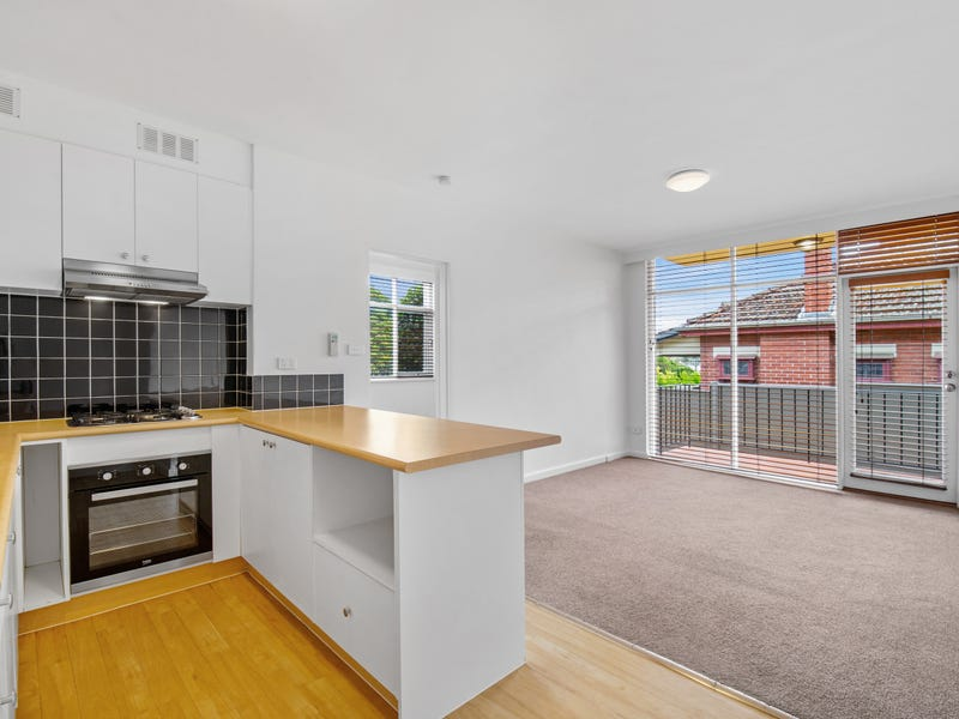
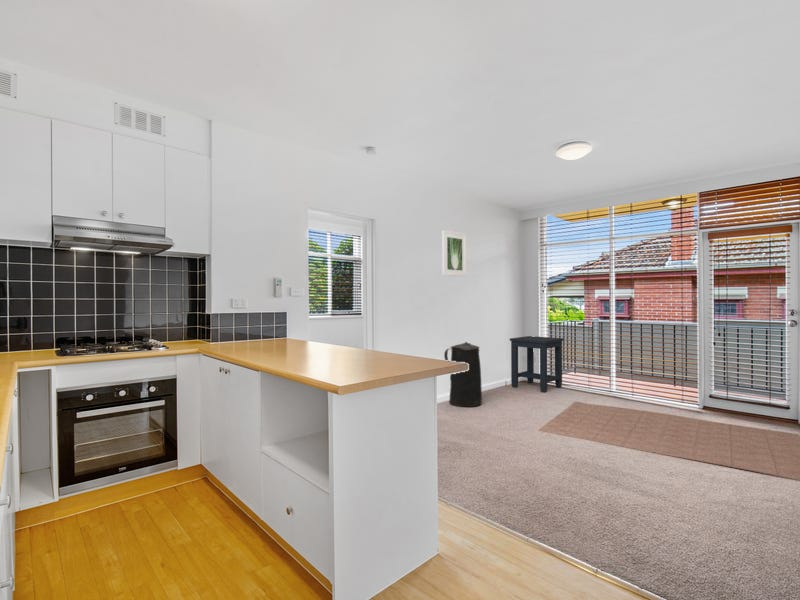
+ trash can [443,341,483,408]
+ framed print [441,229,467,278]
+ side table [509,335,565,393]
+ rug [538,401,800,482]
